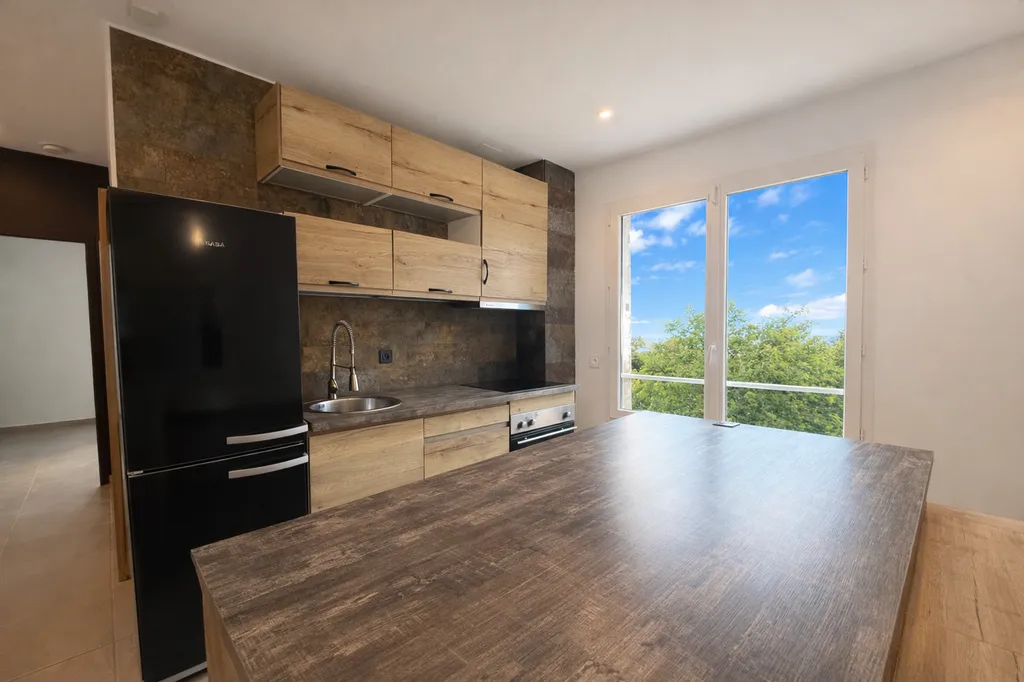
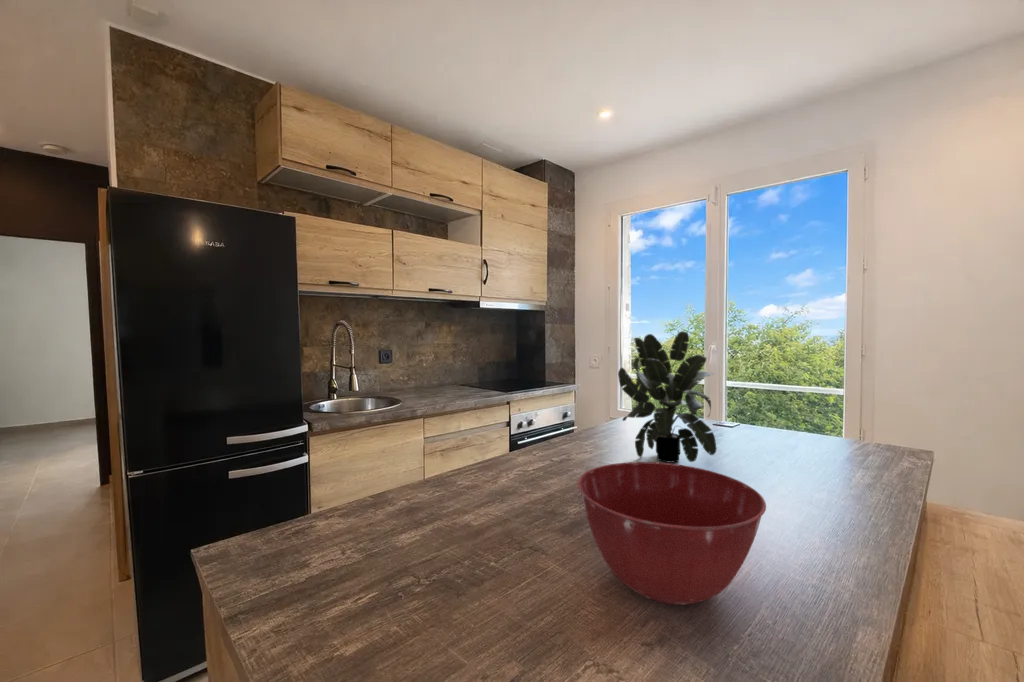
+ potted plant [617,330,718,464]
+ mixing bowl [576,461,767,606]
